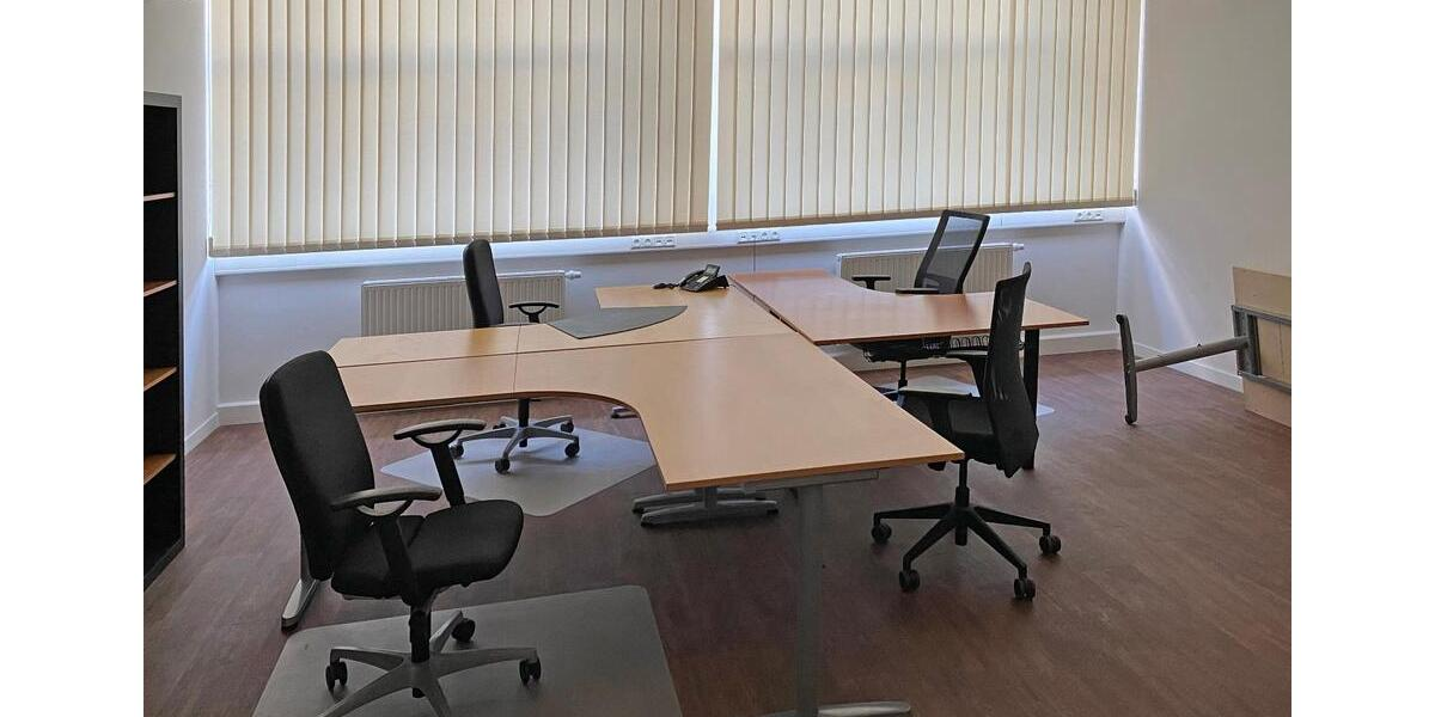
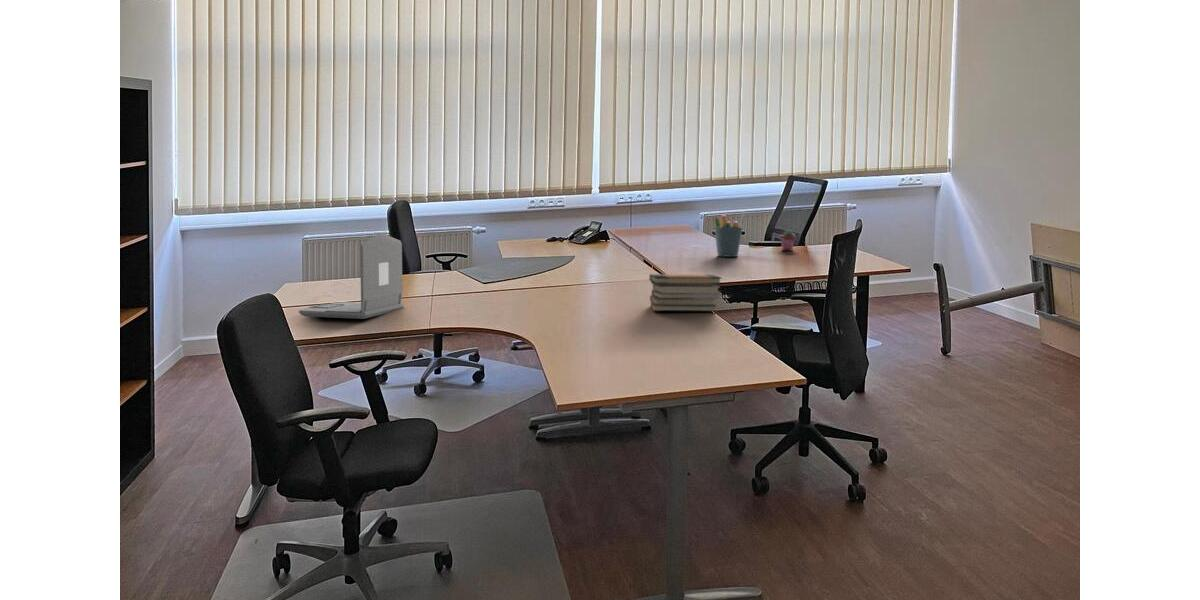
+ potted succulent [779,228,797,251]
+ book stack [648,273,723,312]
+ pen holder [713,210,745,258]
+ laptop [298,233,405,320]
